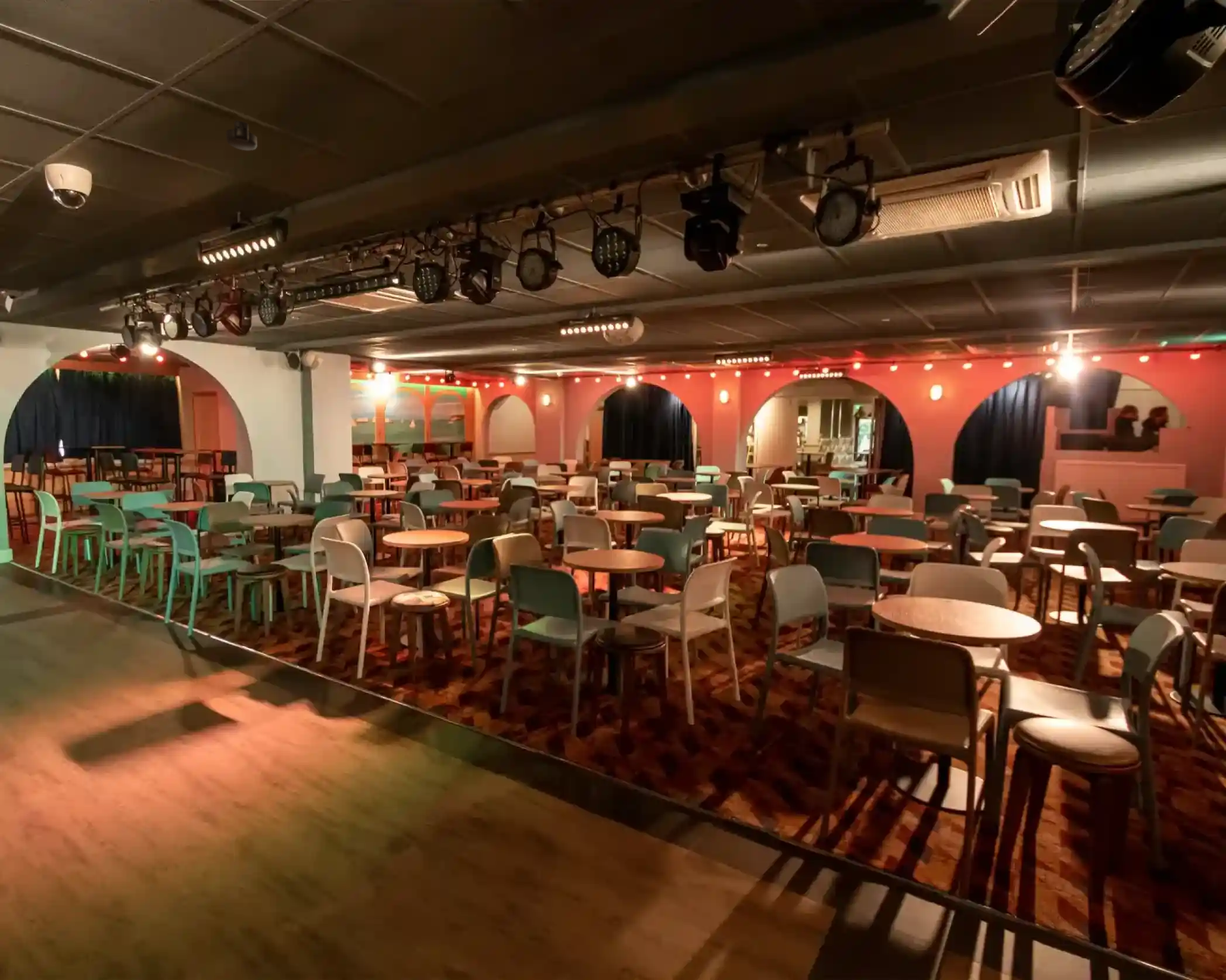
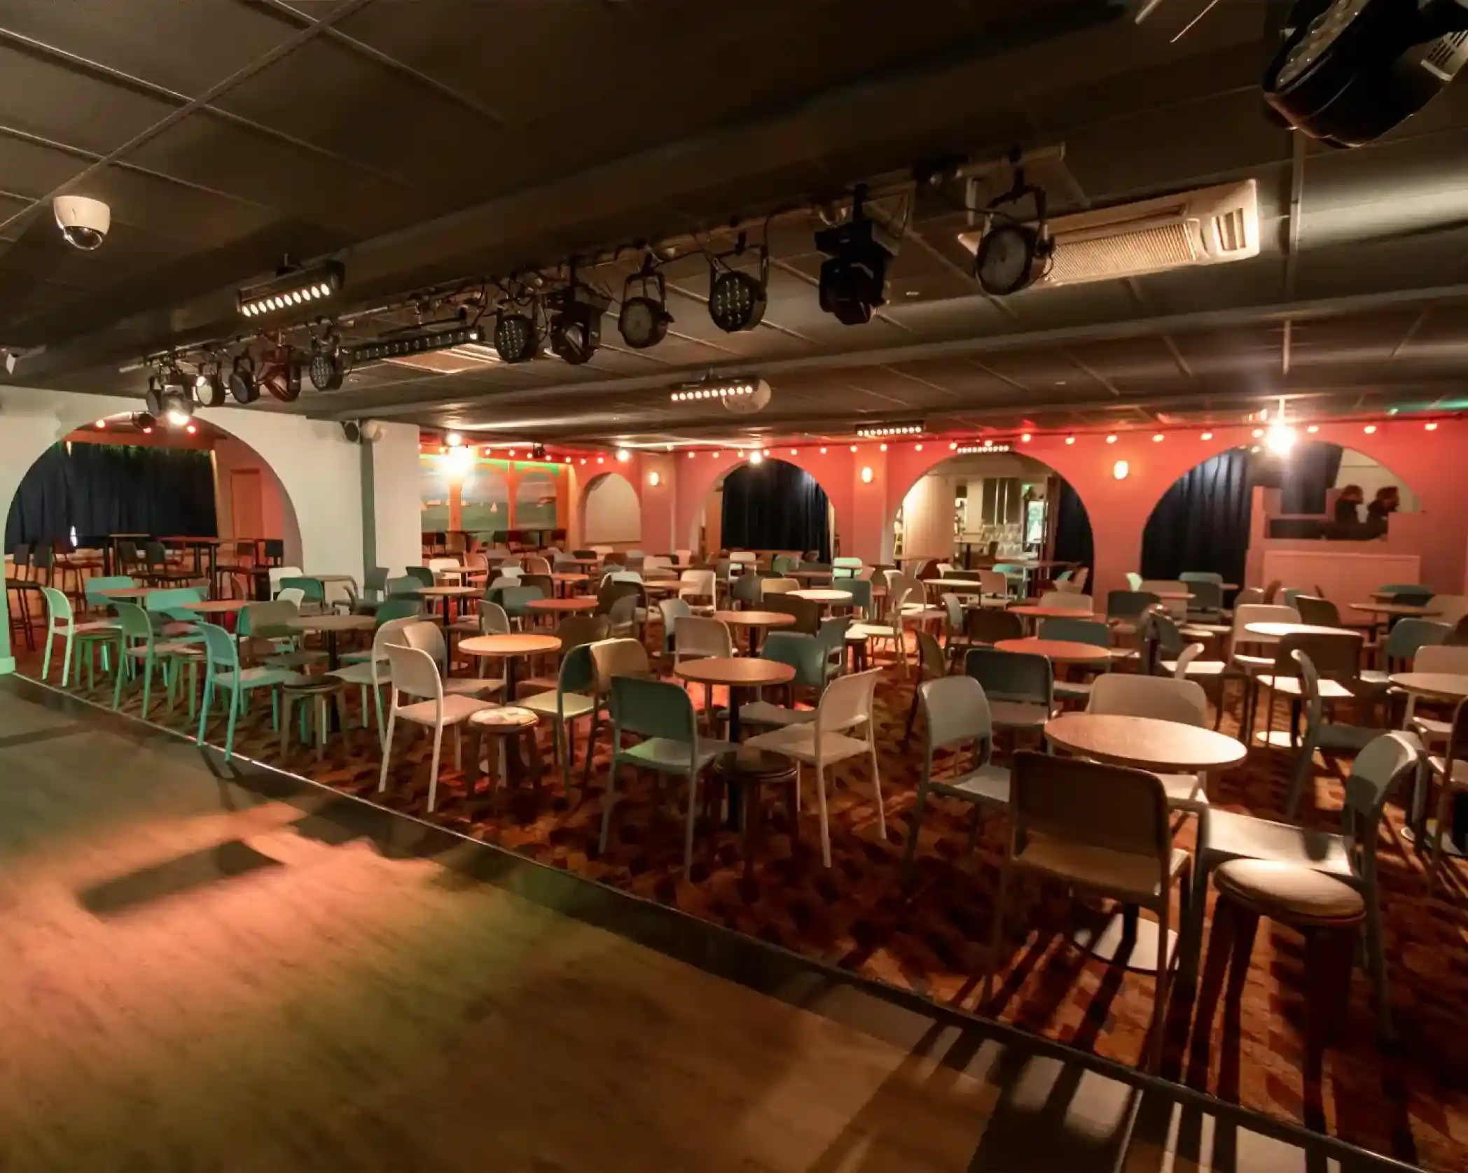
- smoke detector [225,120,258,151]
- pendant light [1078,261,1096,309]
